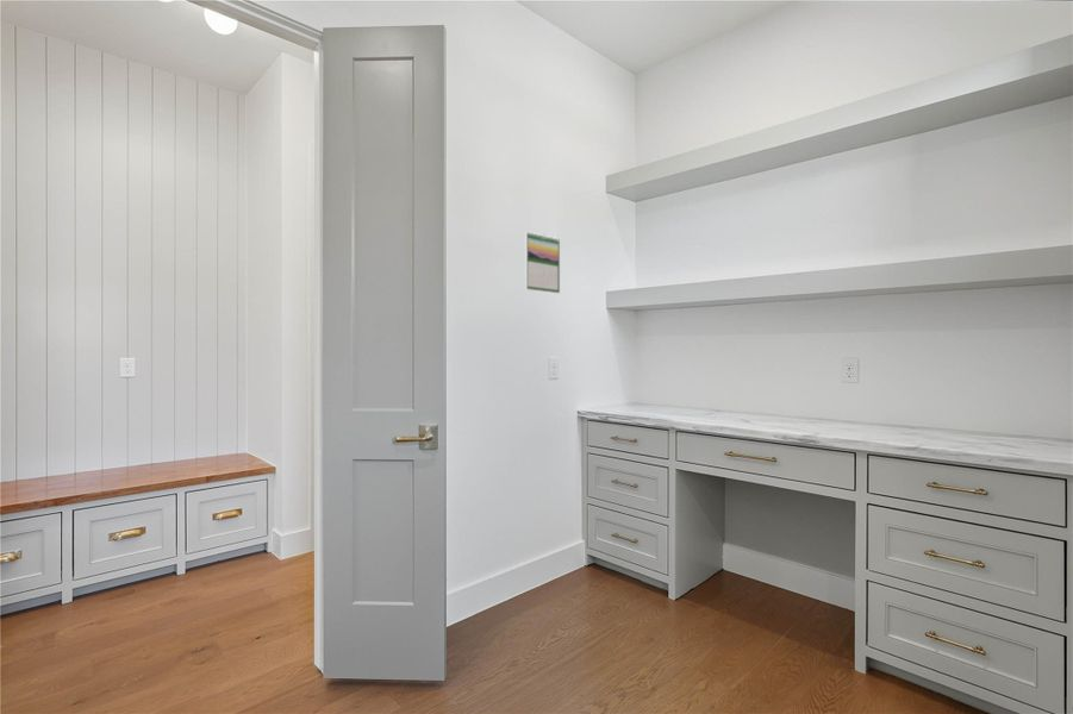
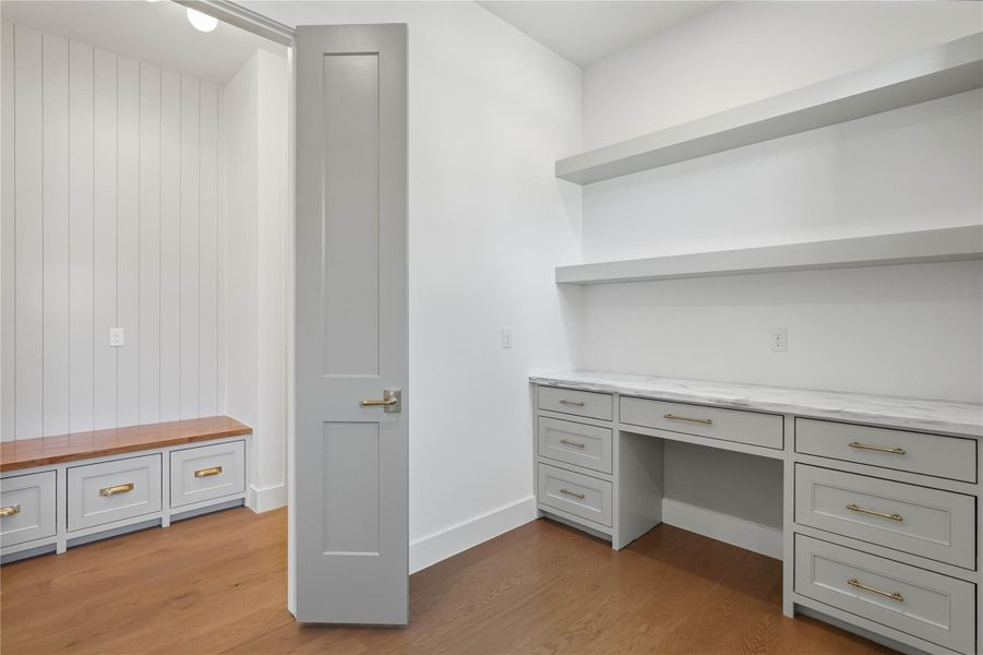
- calendar [524,230,561,294]
